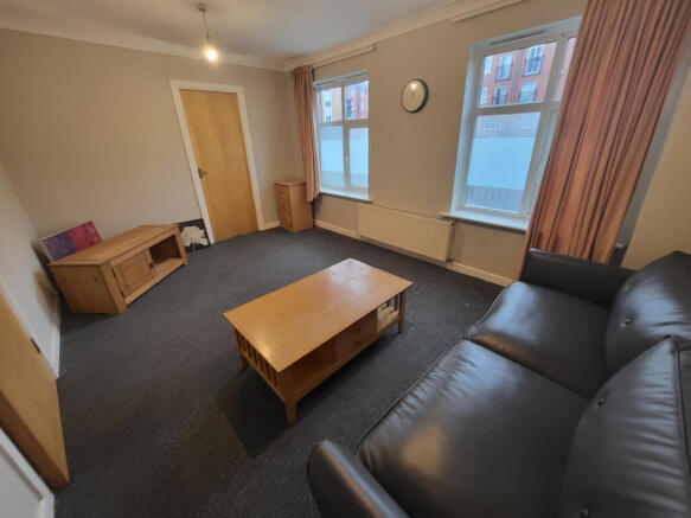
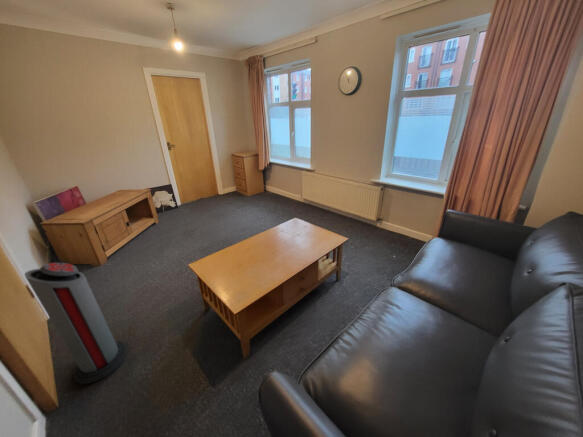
+ air purifier [23,262,128,385]
